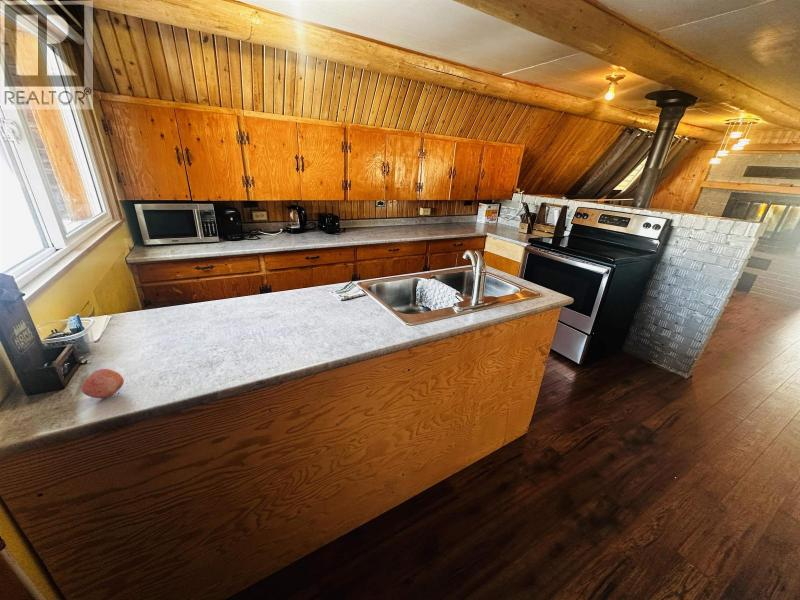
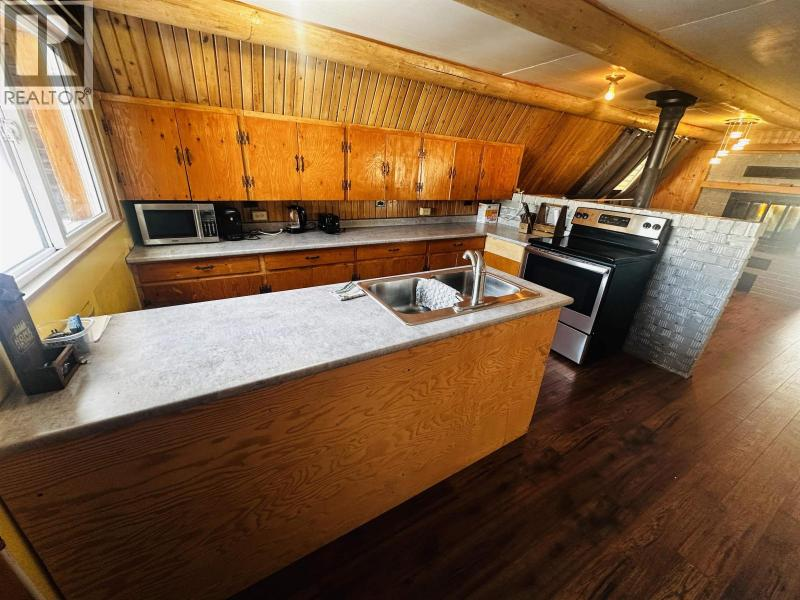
- fruit [80,368,125,399]
